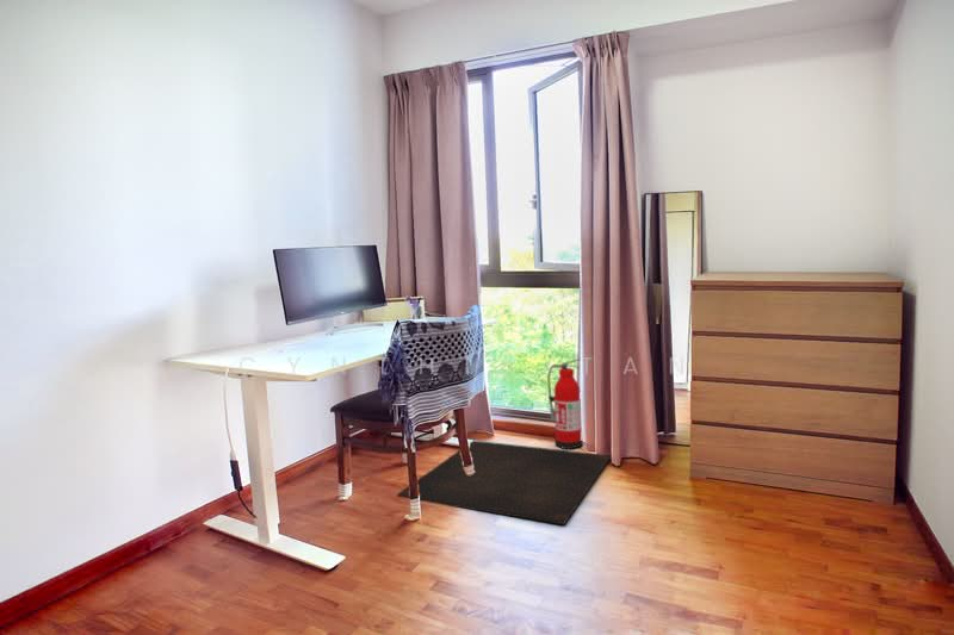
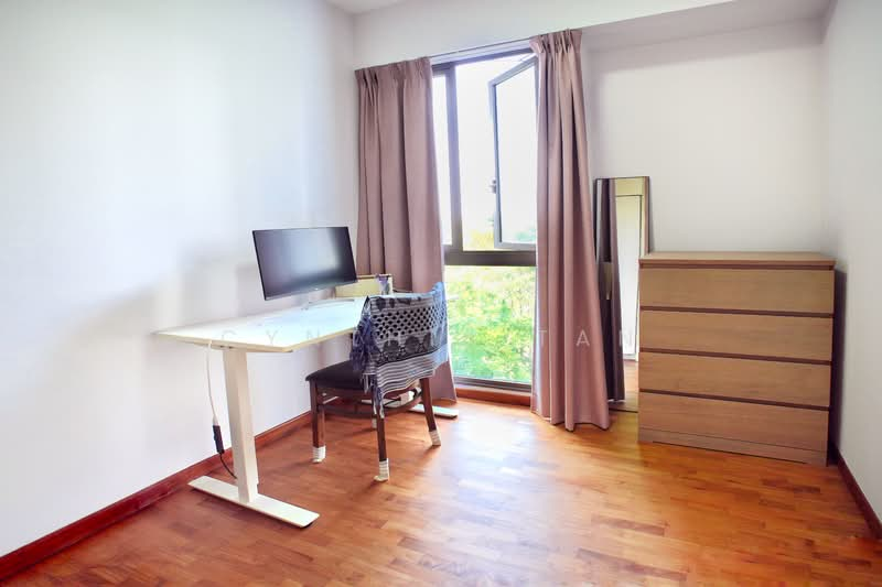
- mat [396,440,612,525]
- fire extinguisher [546,357,583,450]
